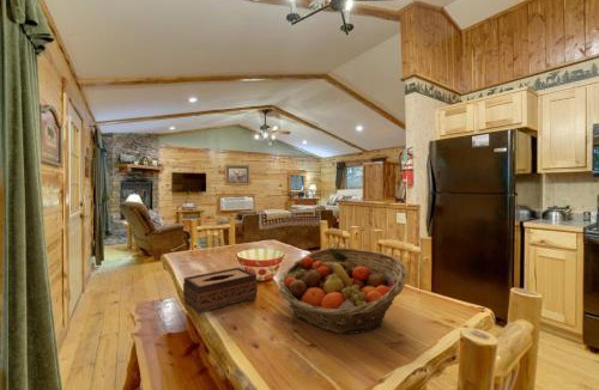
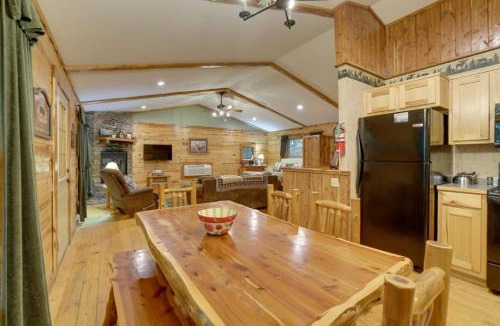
- fruit basket [278,246,409,335]
- tissue box [182,267,259,315]
